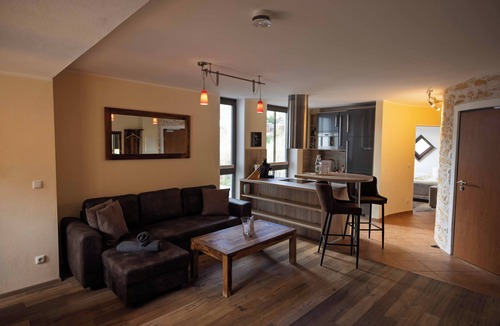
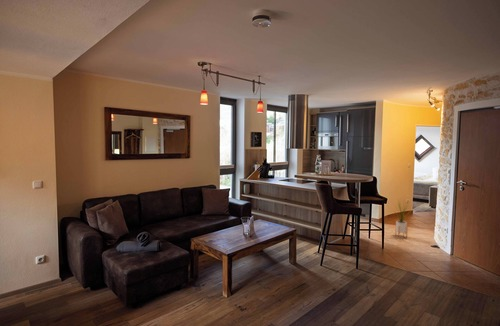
+ house plant [392,199,413,239]
